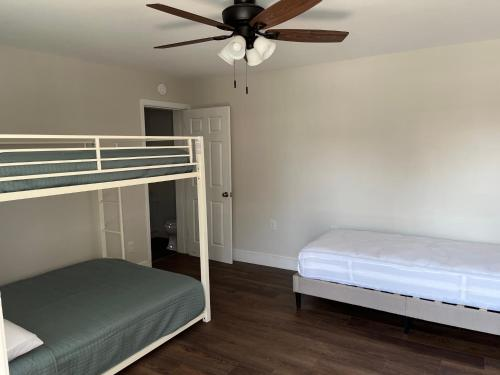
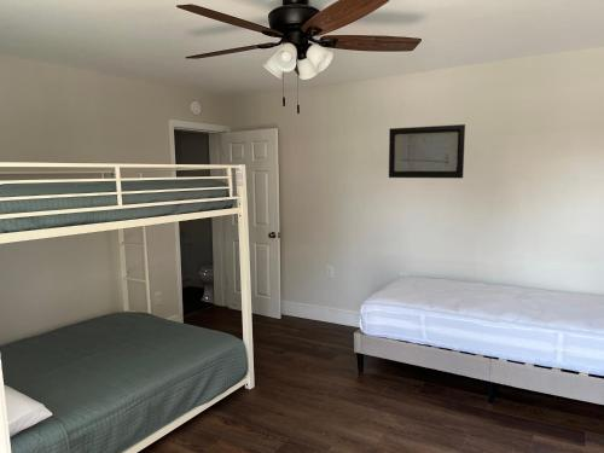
+ wall art [388,123,466,179]
